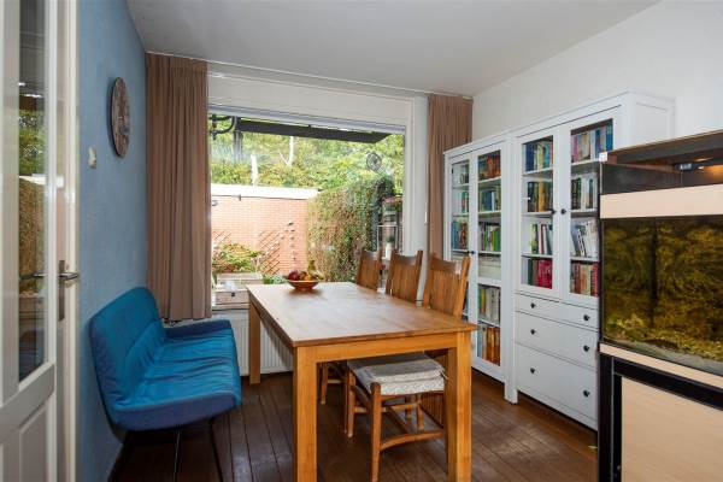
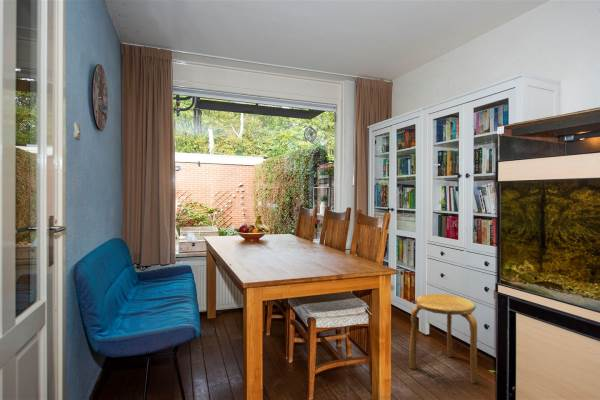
+ stool [408,293,479,384]
